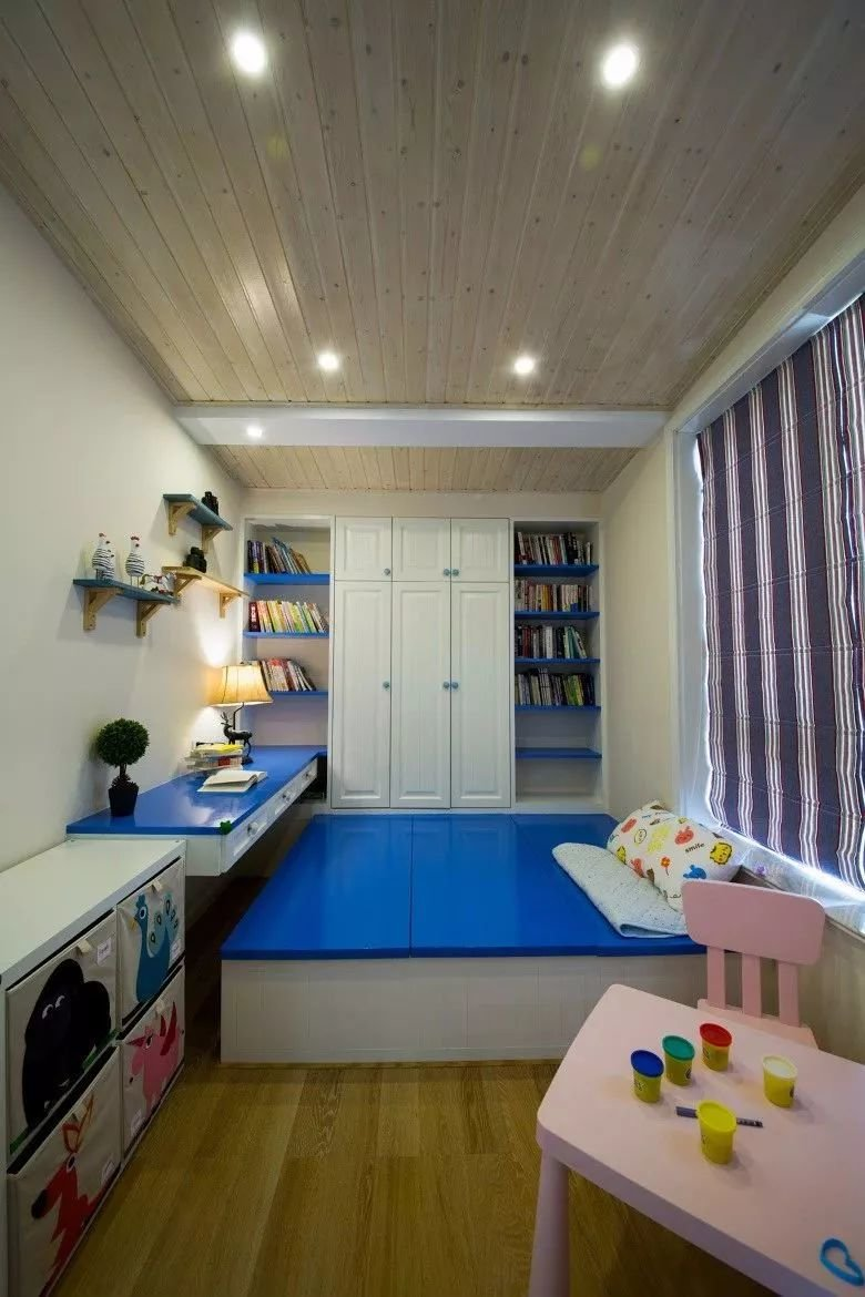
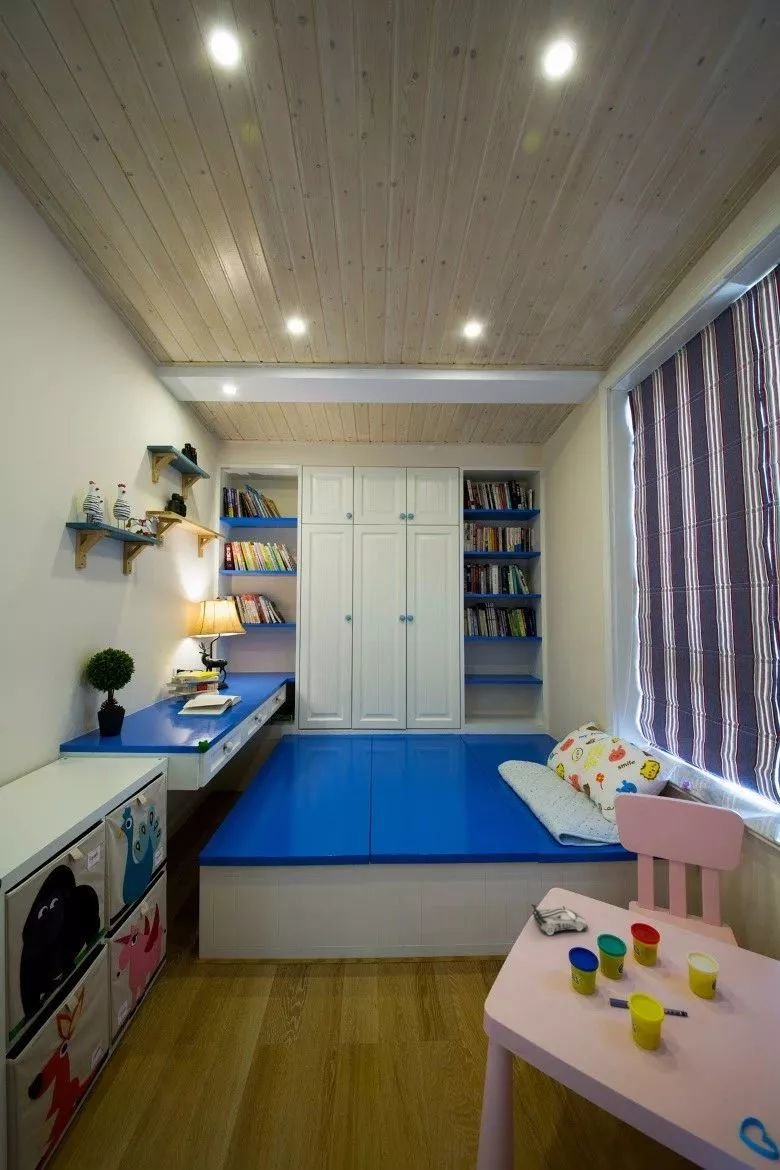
+ toy car [530,903,589,936]
